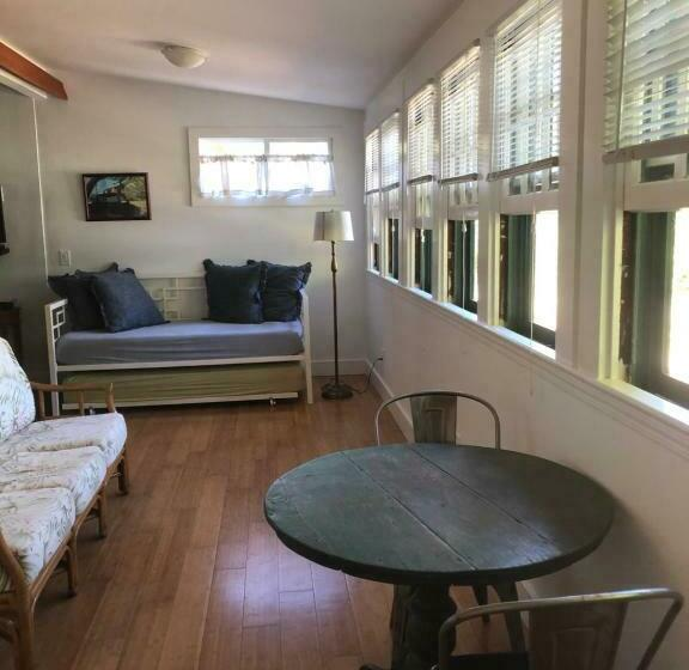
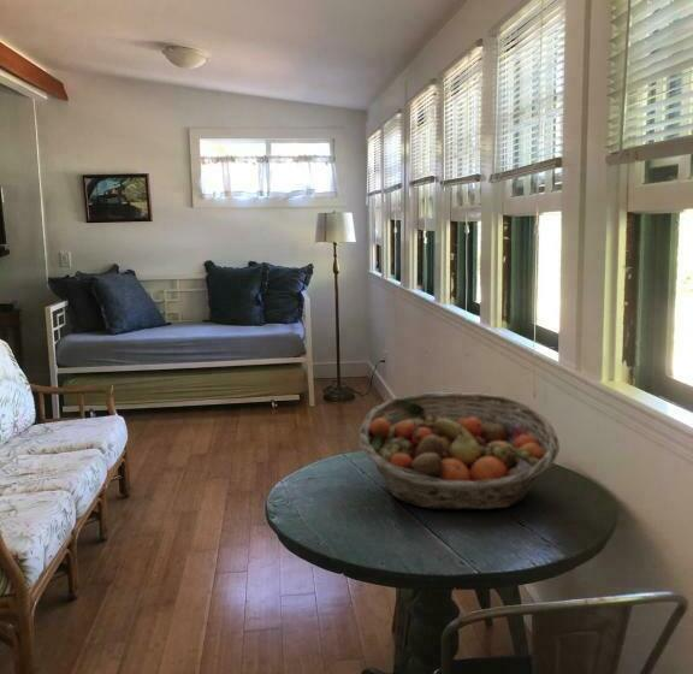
+ fruit basket [359,391,561,512]
